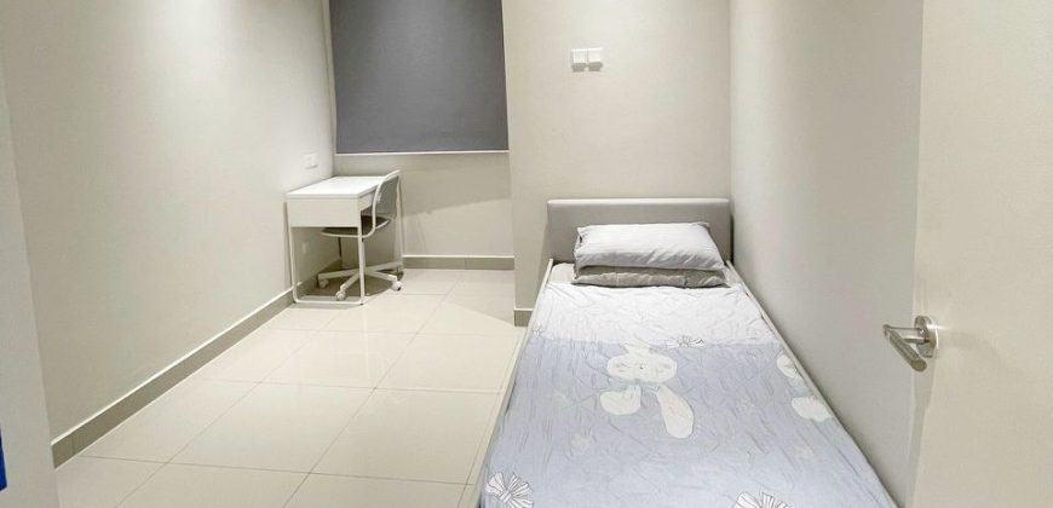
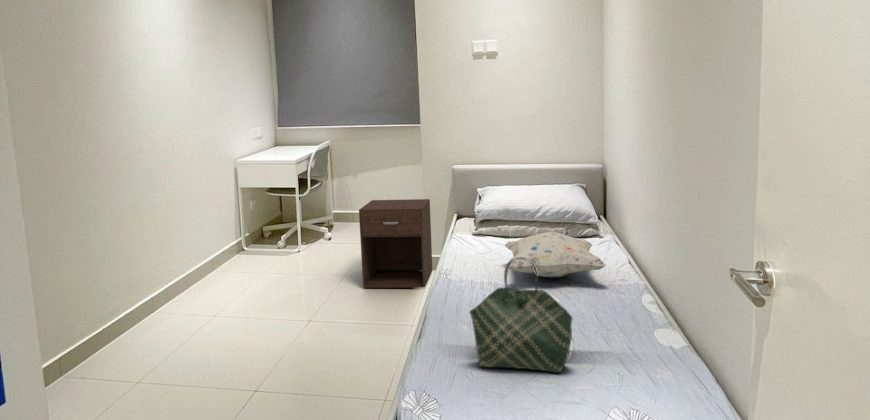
+ decorative pillow [503,231,608,279]
+ tote bag [469,257,574,374]
+ nightstand [358,198,433,289]
